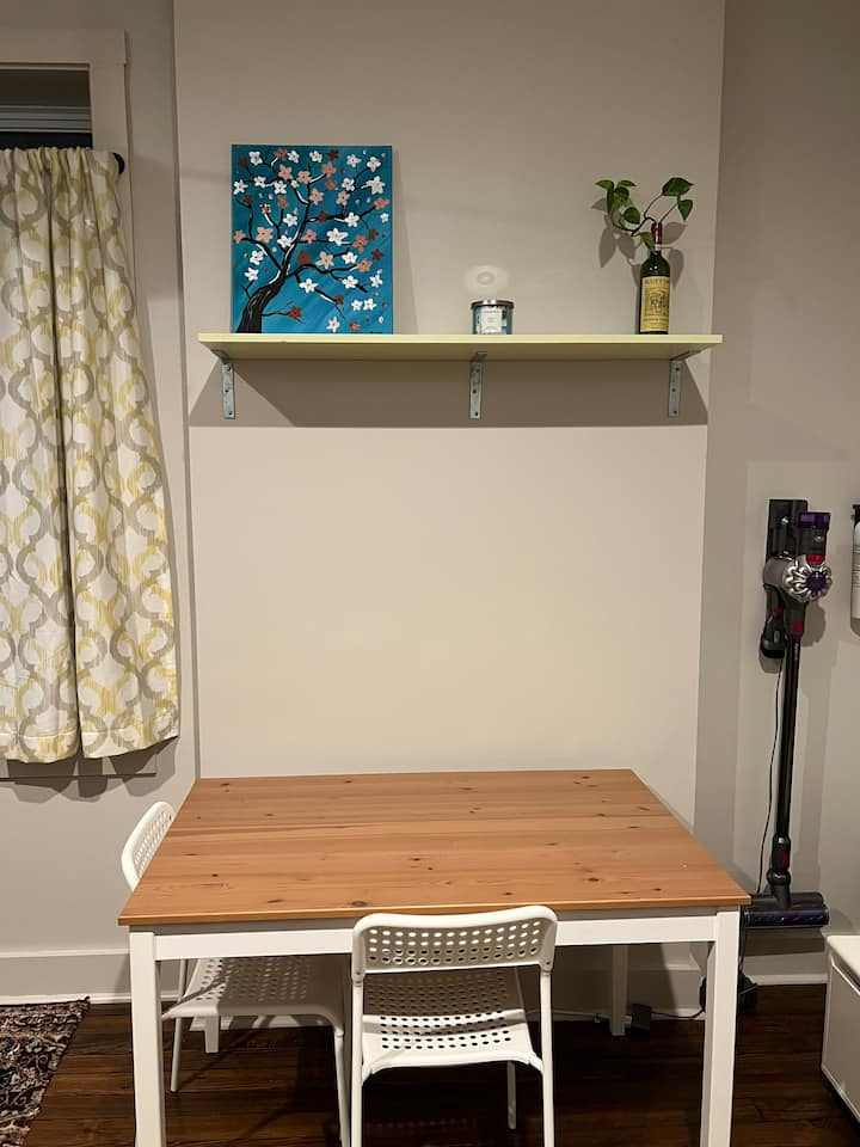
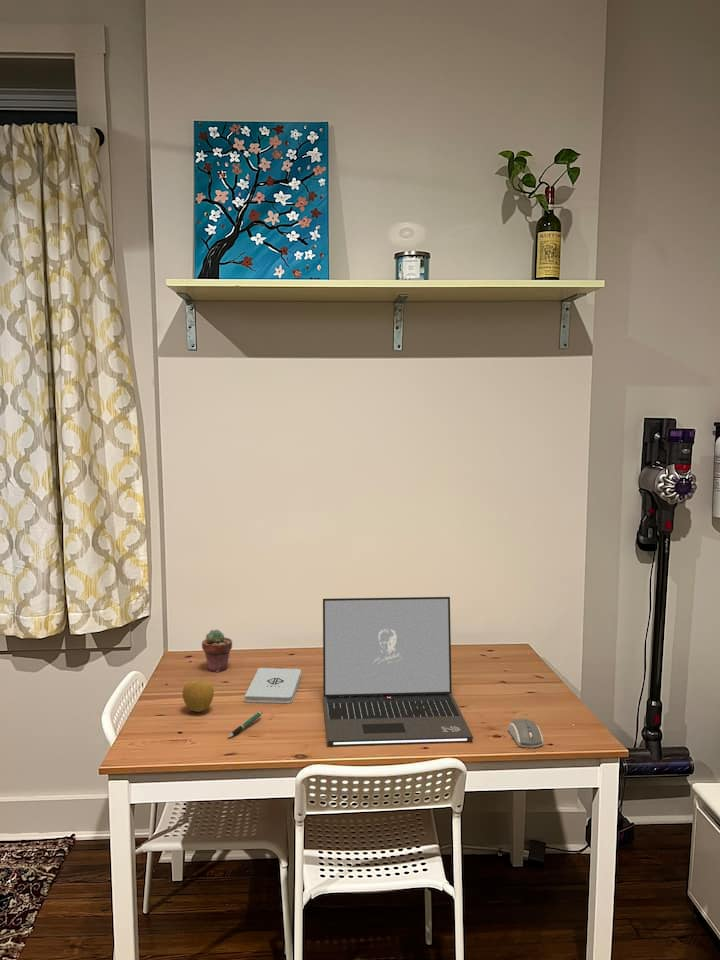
+ apple [182,680,215,713]
+ computer mouse [507,717,544,749]
+ potted succulent [201,629,233,673]
+ laptop [322,596,474,747]
+ pen [227,711,263,739]
+ notepad [244,667,302,704]
